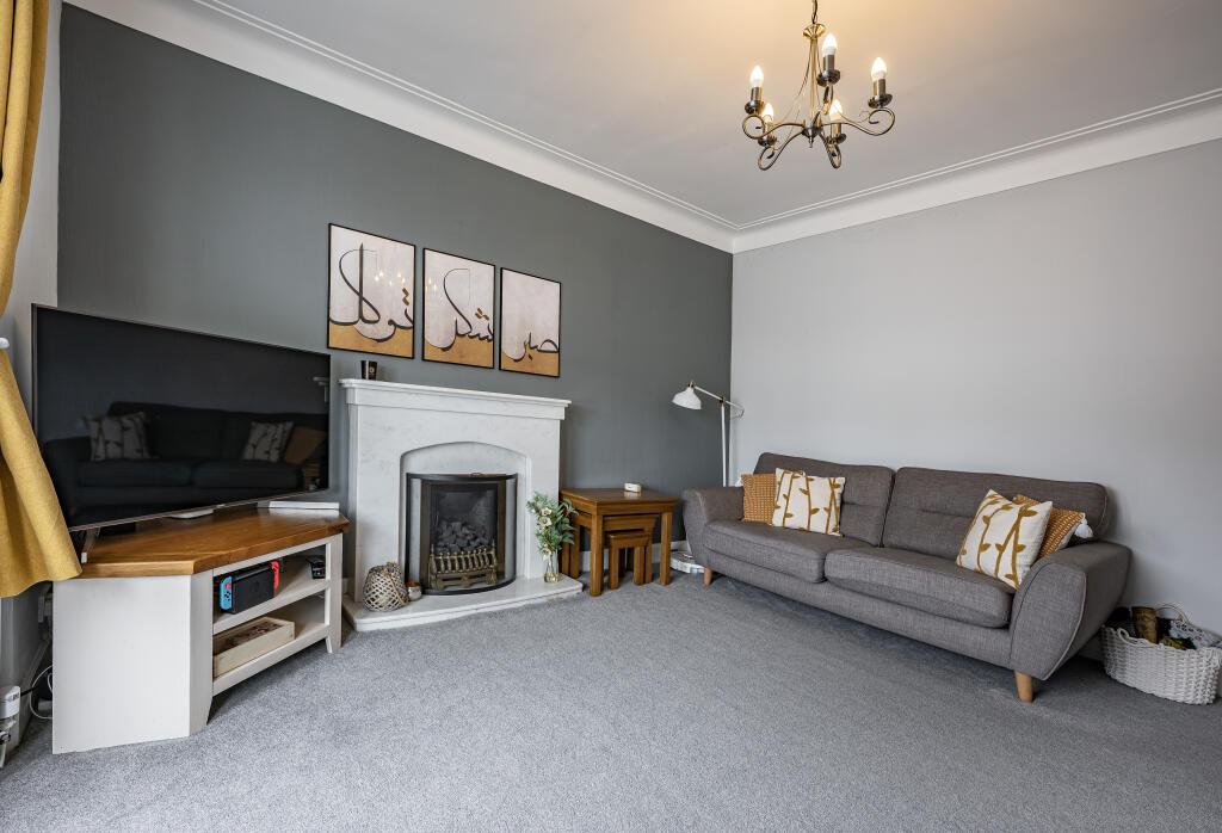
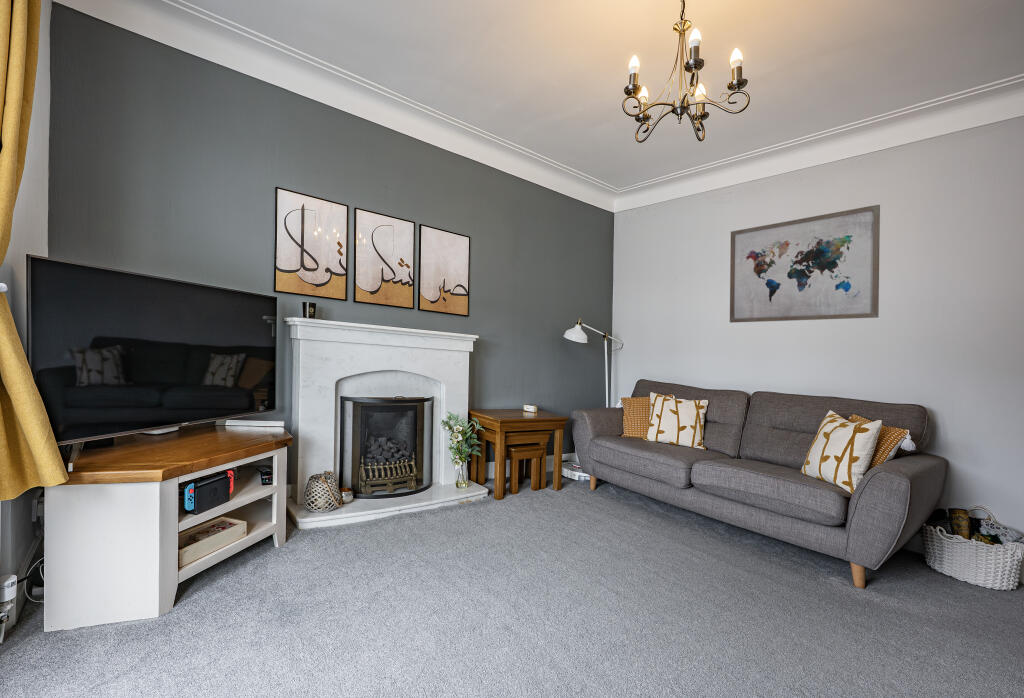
+ wall art [729,204,881,324]
